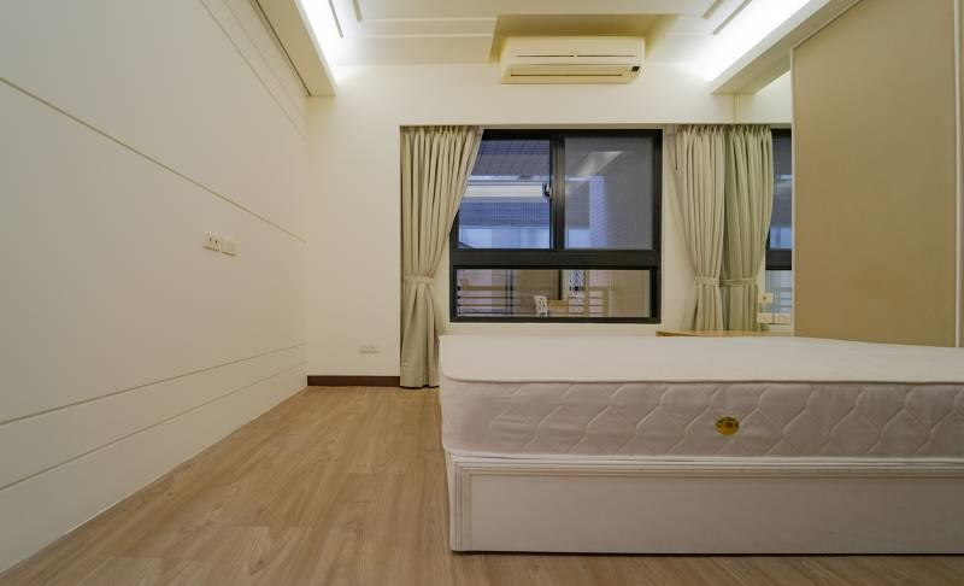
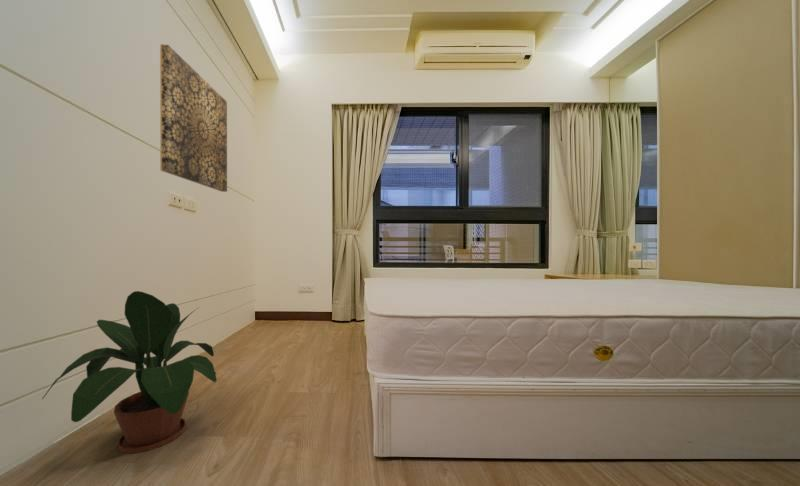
+ potted plant [41,290,218,454]
+ wall art [159,43,228,193]
